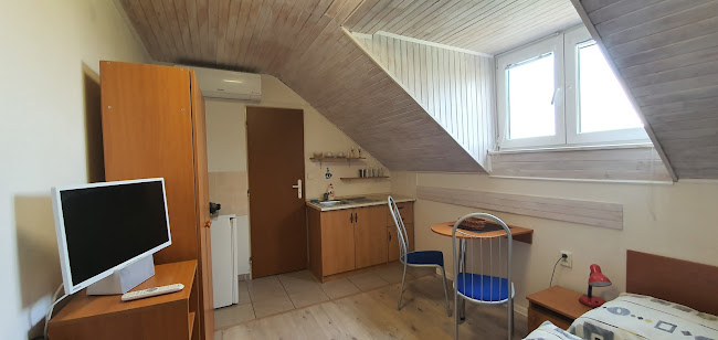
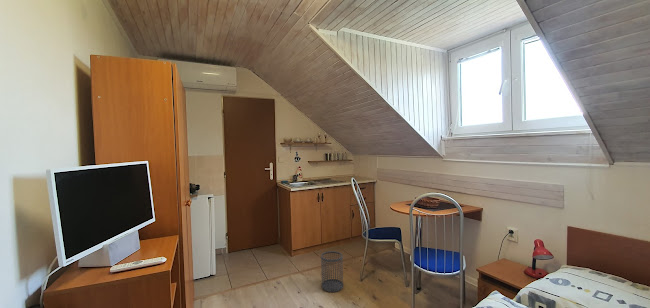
+ wastebasket [320,250,344,293]
